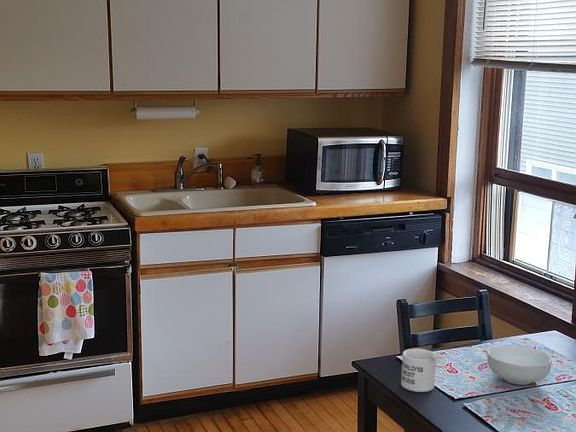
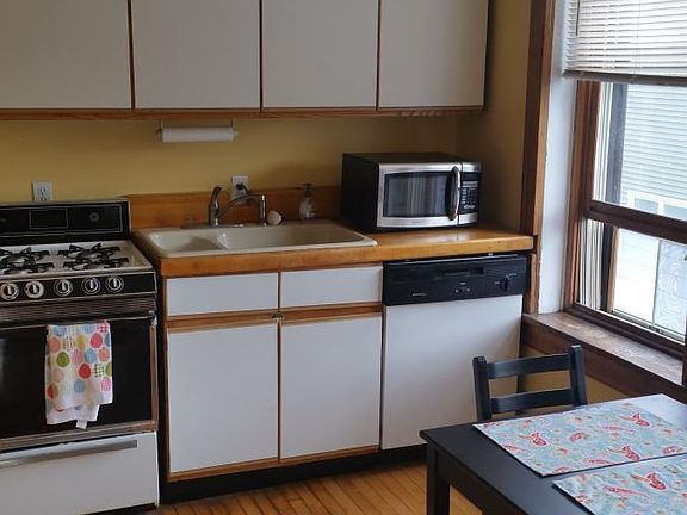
- mug [400,348,439,393]
- cereal bowl [486,345,553,386]
